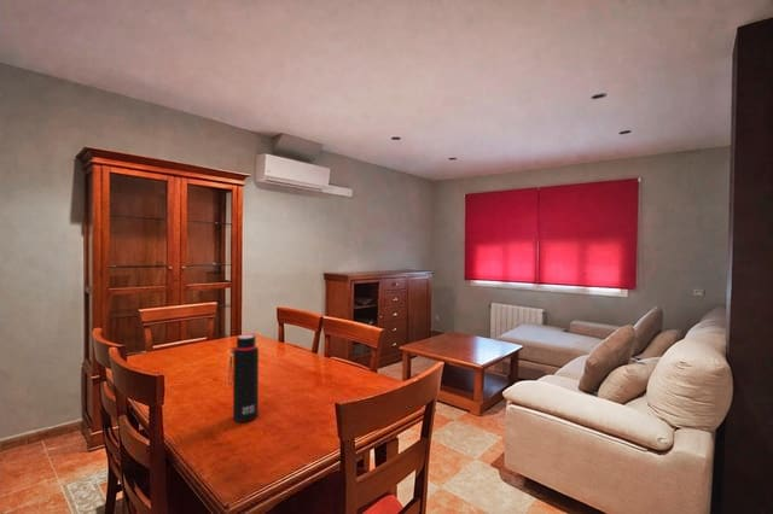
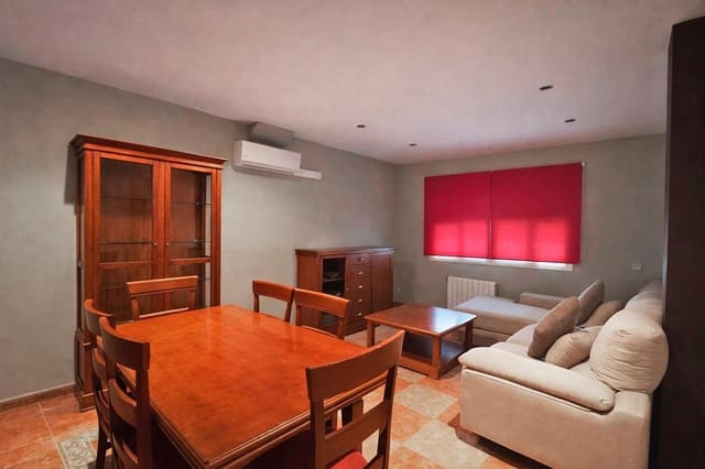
- water bottle [227,333,260,424]
